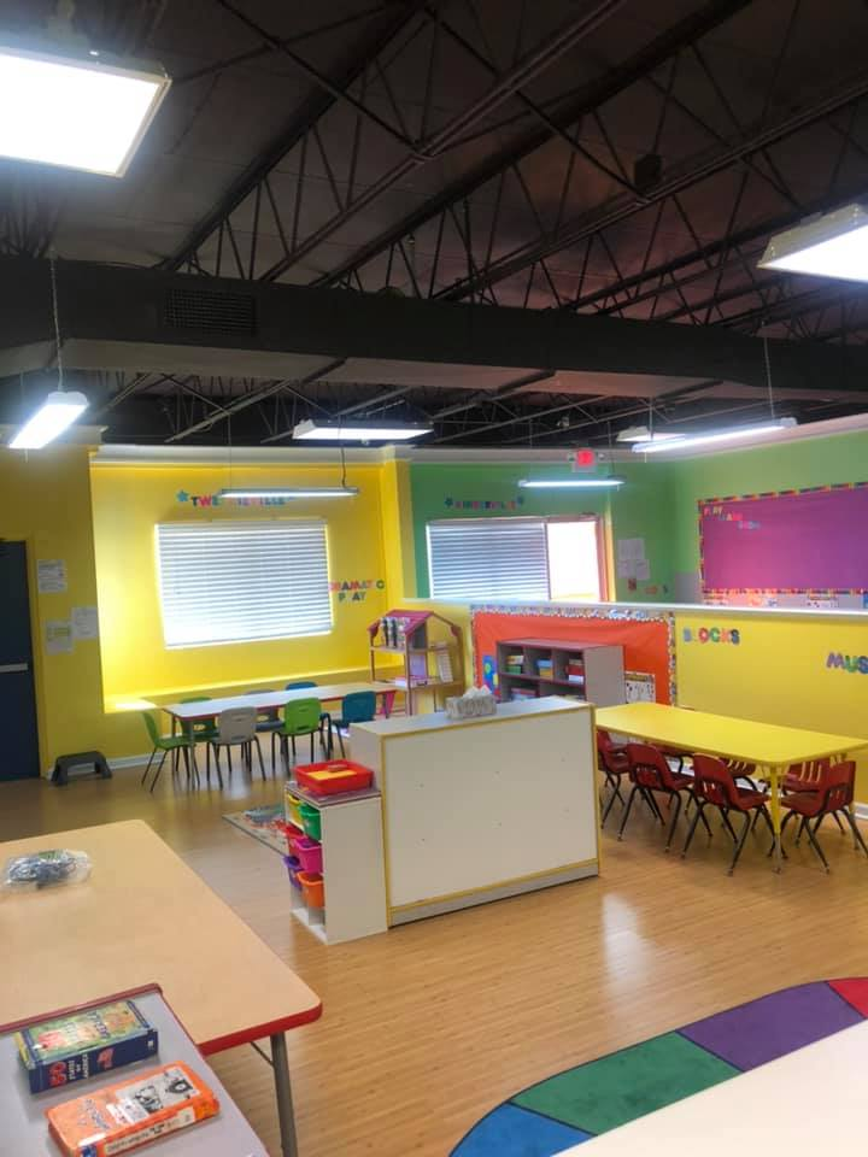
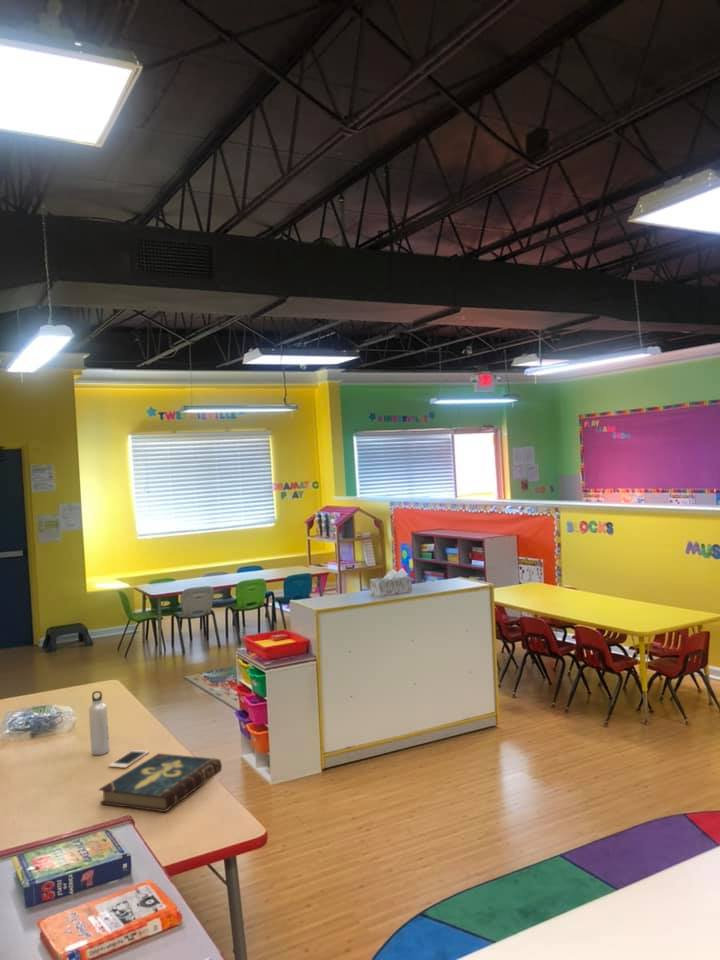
+ book [98,752,223,813]
+ cell phone [108,749,150,769]
+ water bottle [88,690,110,756]
